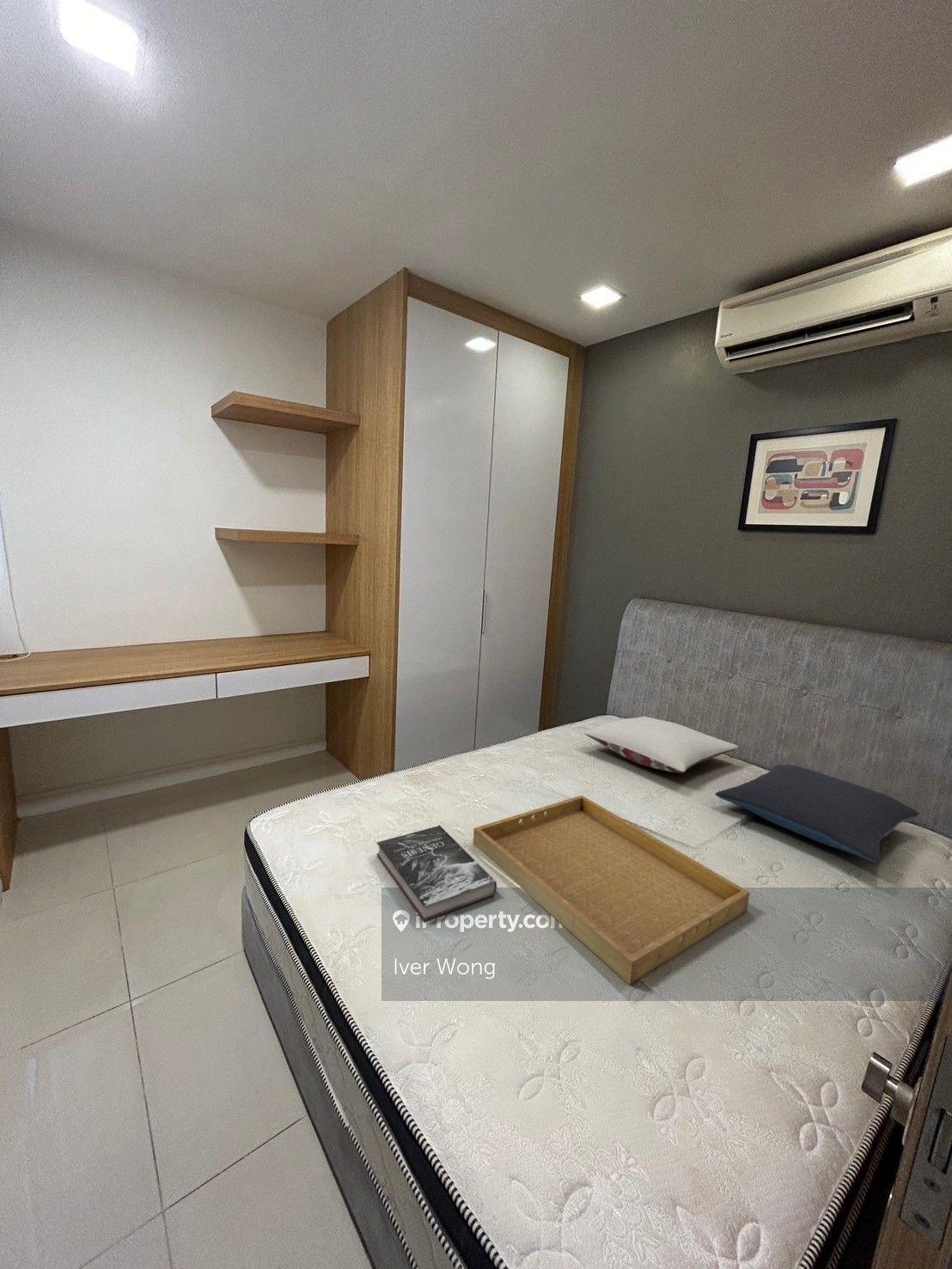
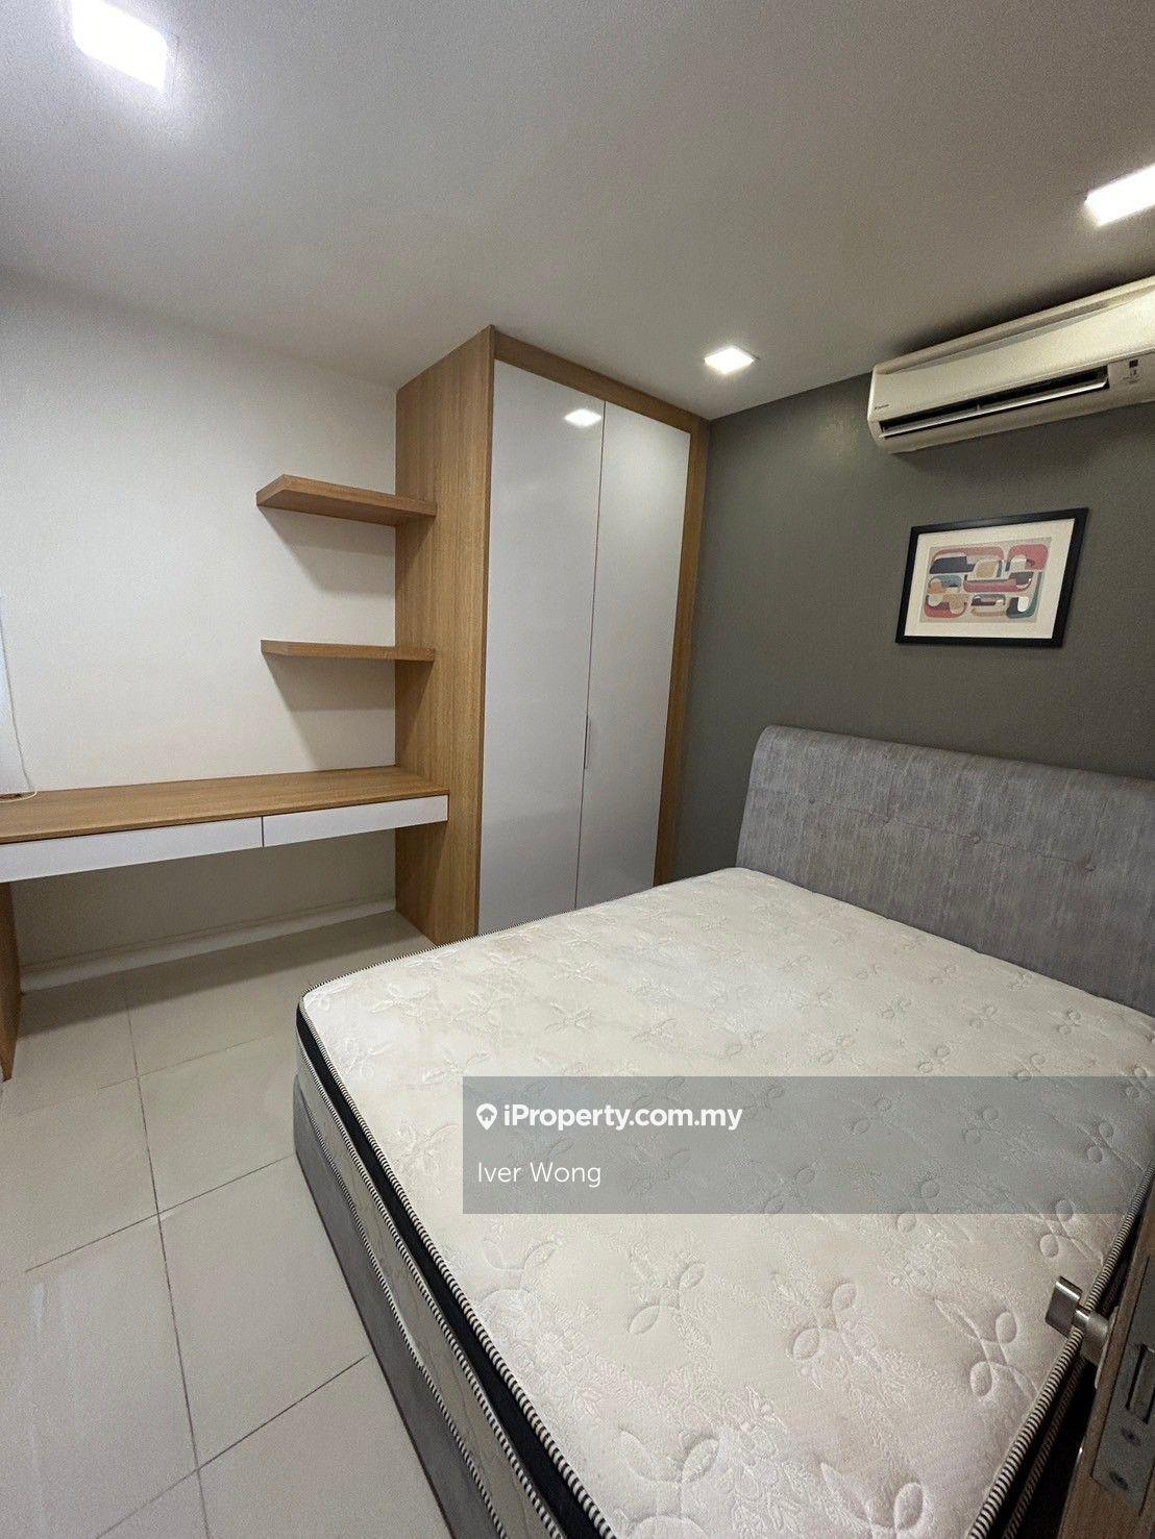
- pillow [715,764,920,863]
- tray [473,795,750,985]
- book [375,825,497,921]
- pillow [584,716,739,774]
